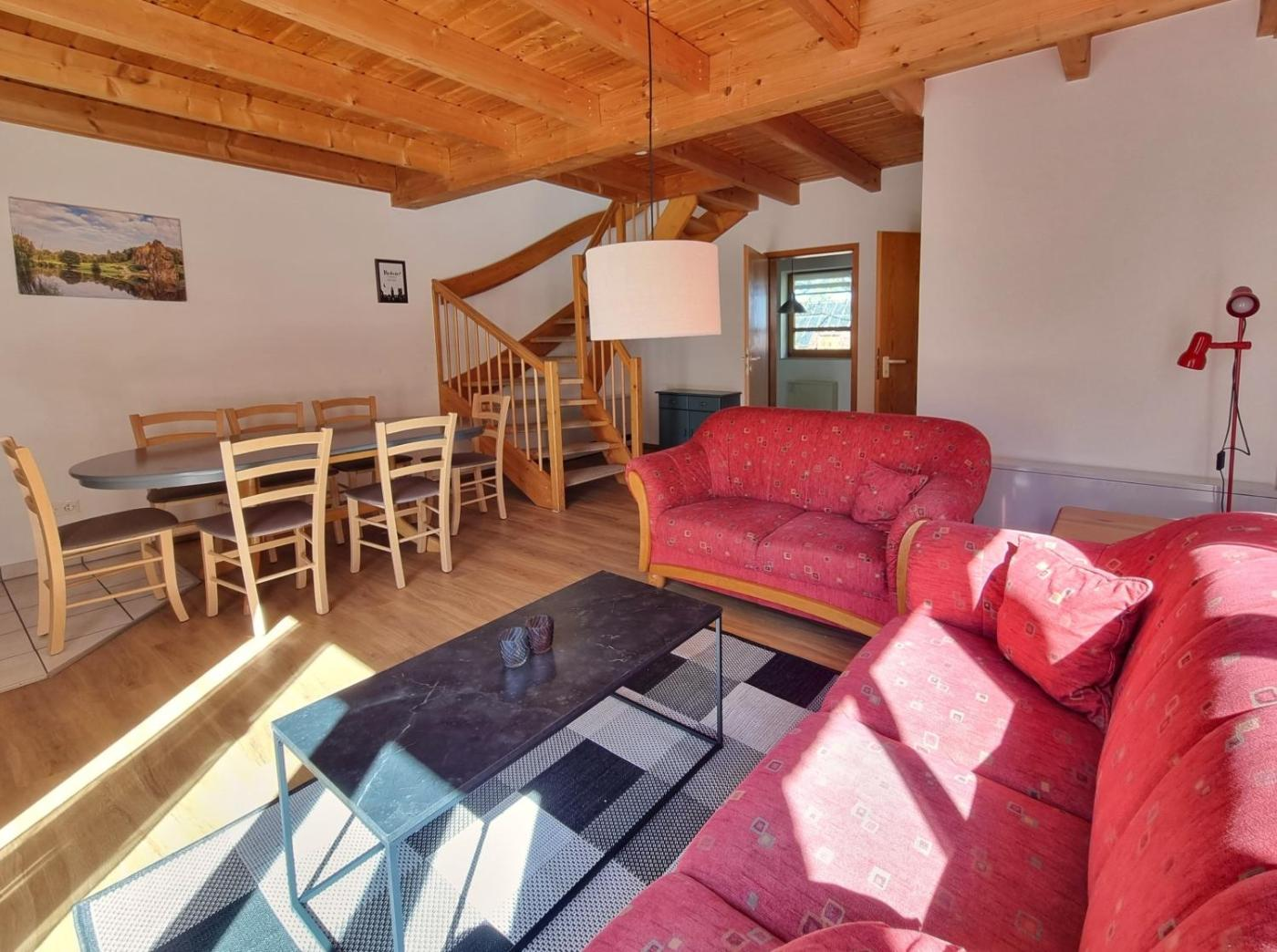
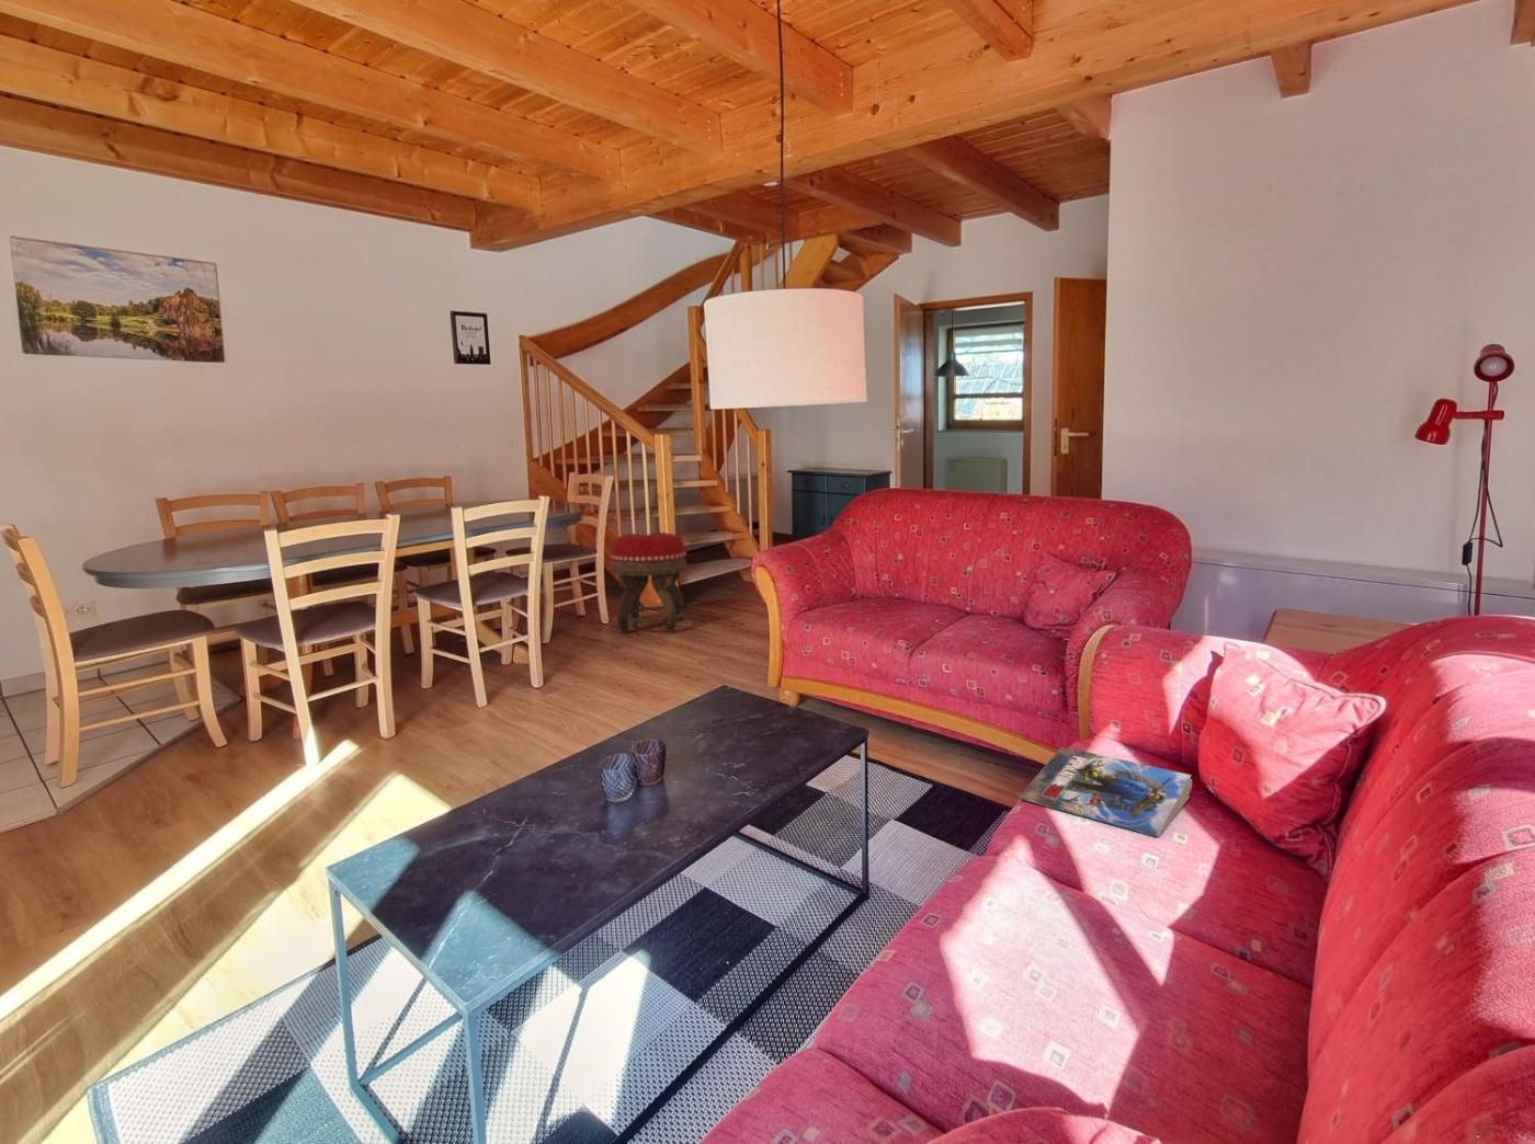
+ magazine [1017,745,1192,839]
+ footstool [609,531,688,633]
